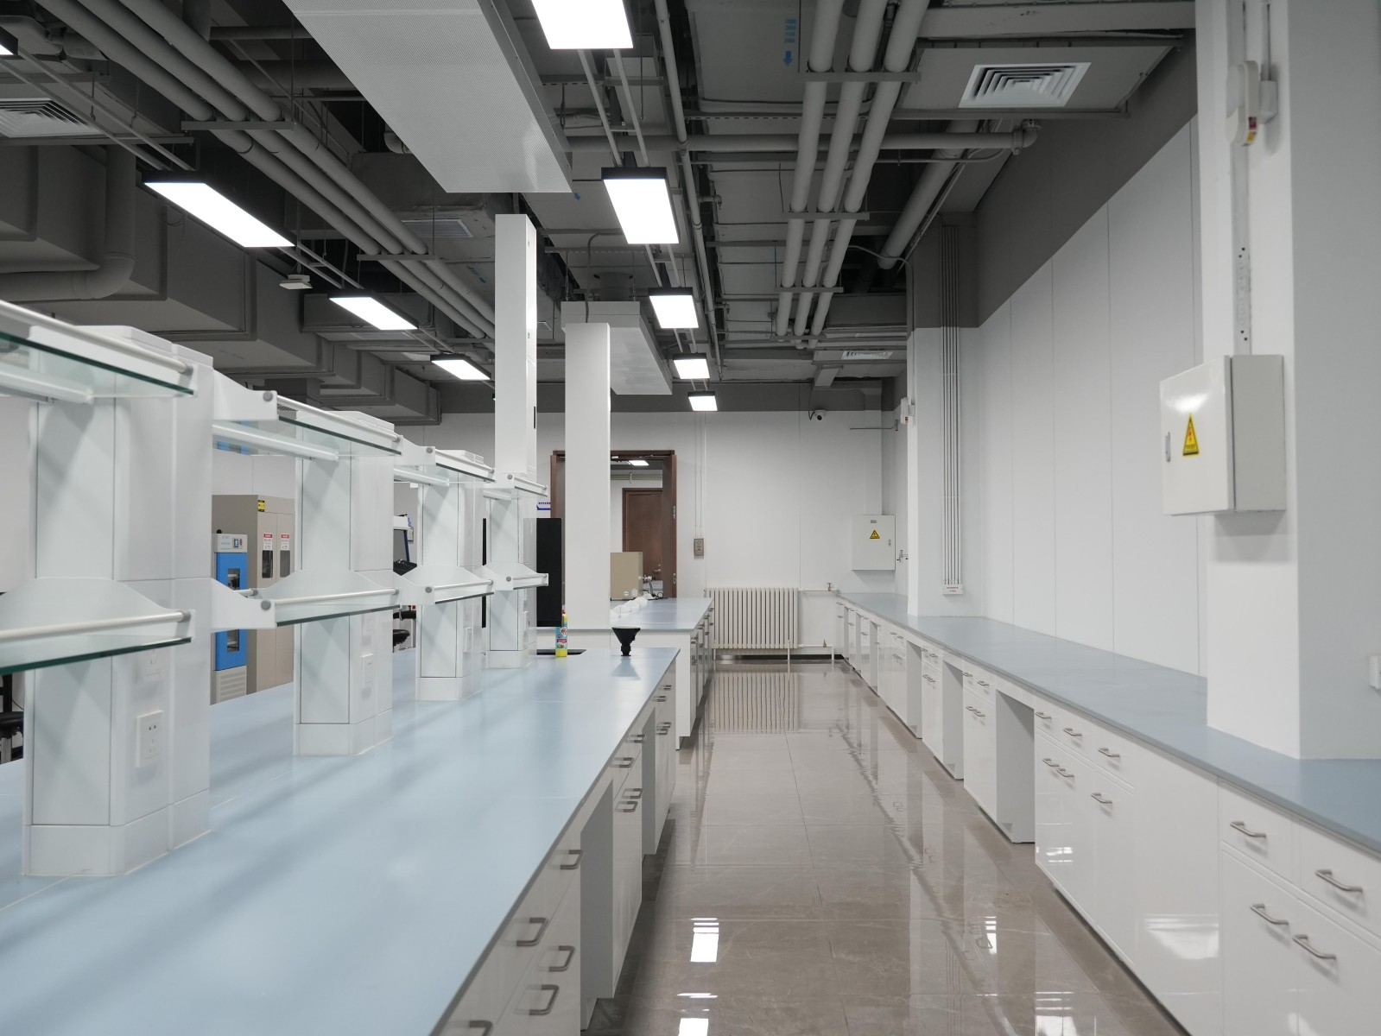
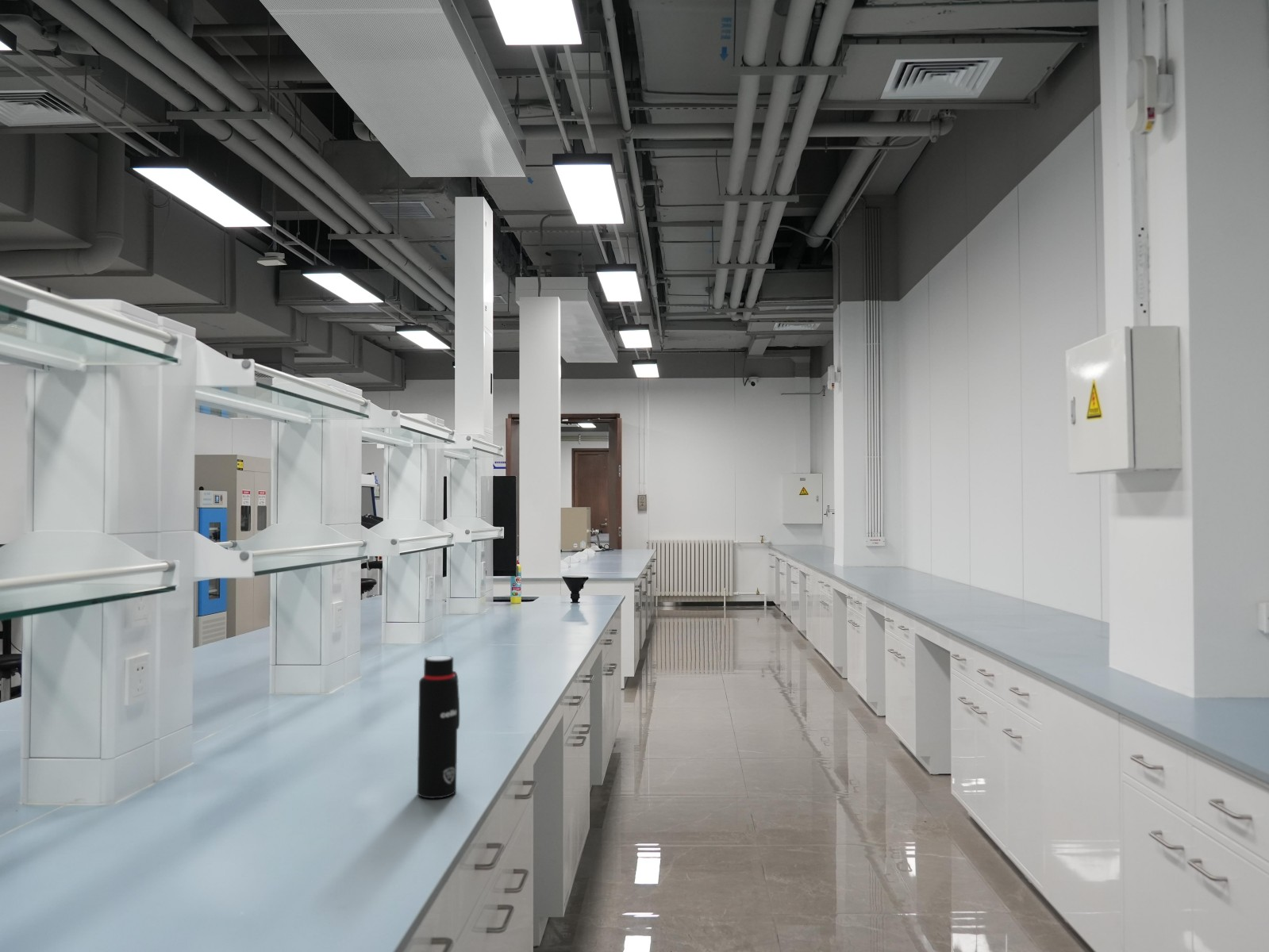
+ water bottle [417,655,460,799]
